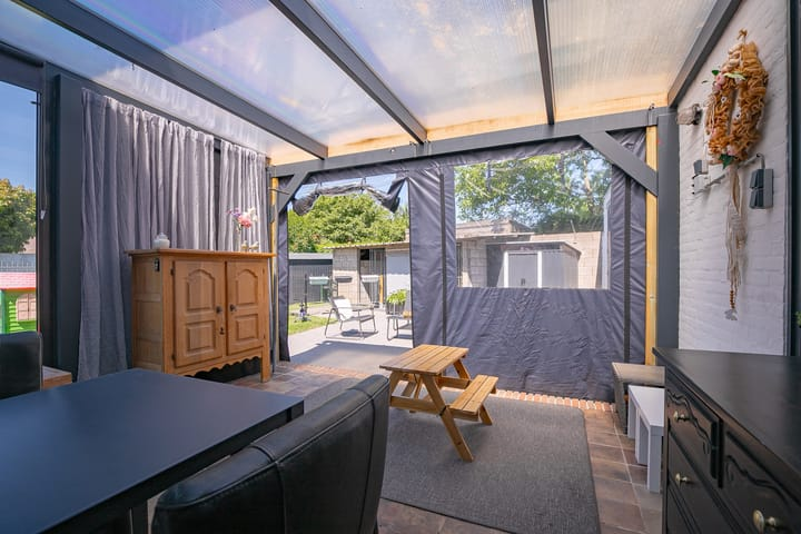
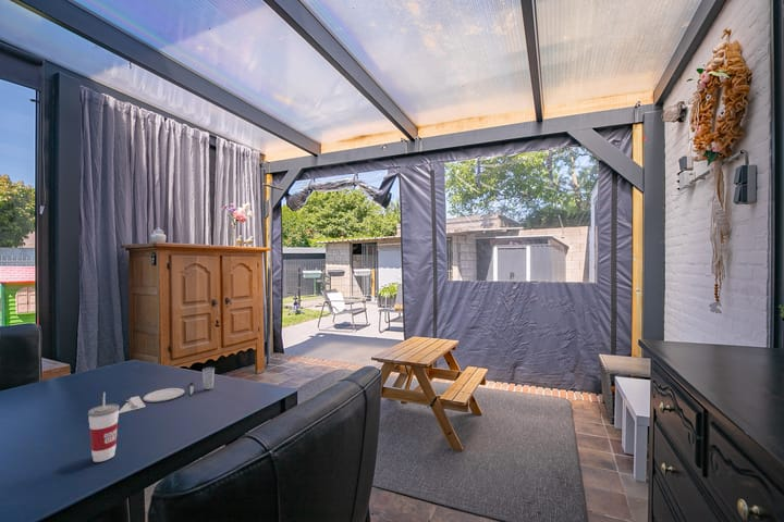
+ placemat [119,366,216,414]
+ cup [87,391,121,463]
